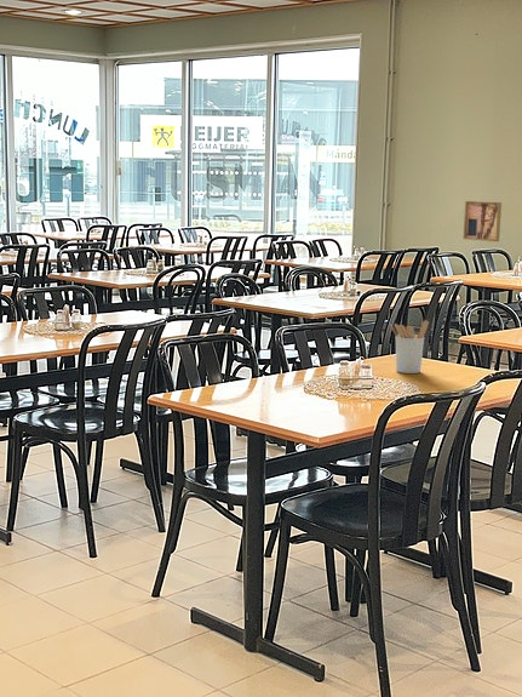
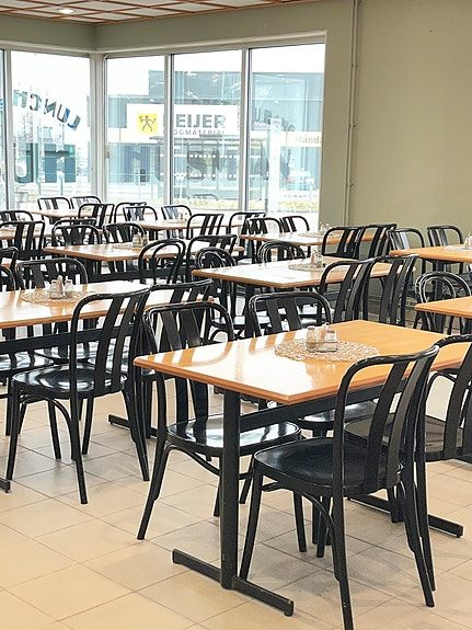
- utensil holder [389,319,430,375]
- wall art [463,200,503,242]
